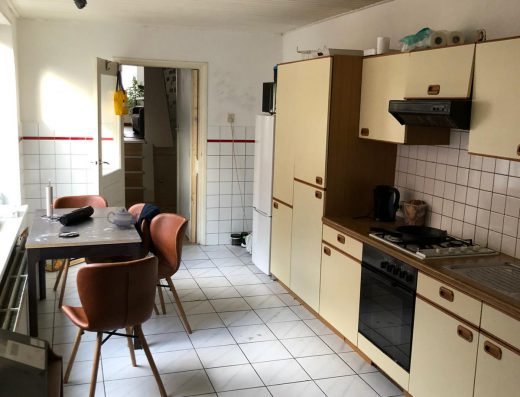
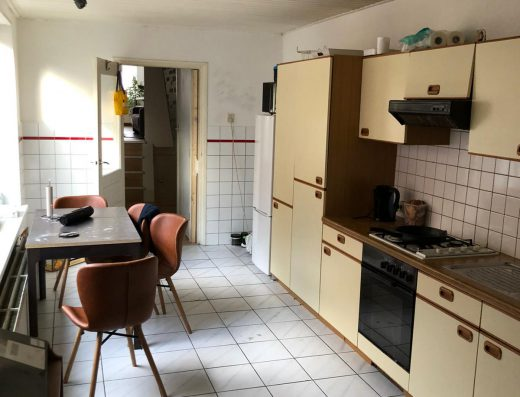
- teapot [106,208,140,230]
